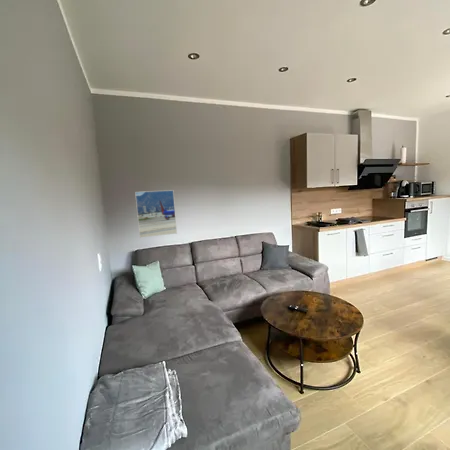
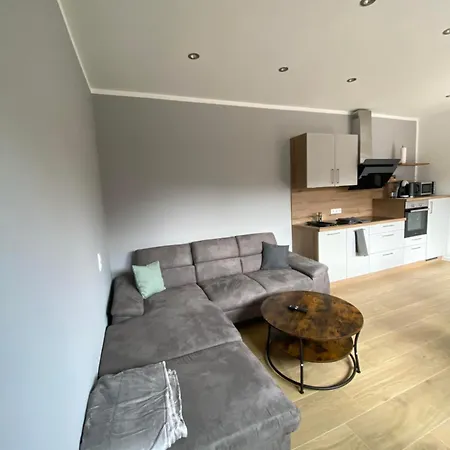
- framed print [134,189,178,238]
